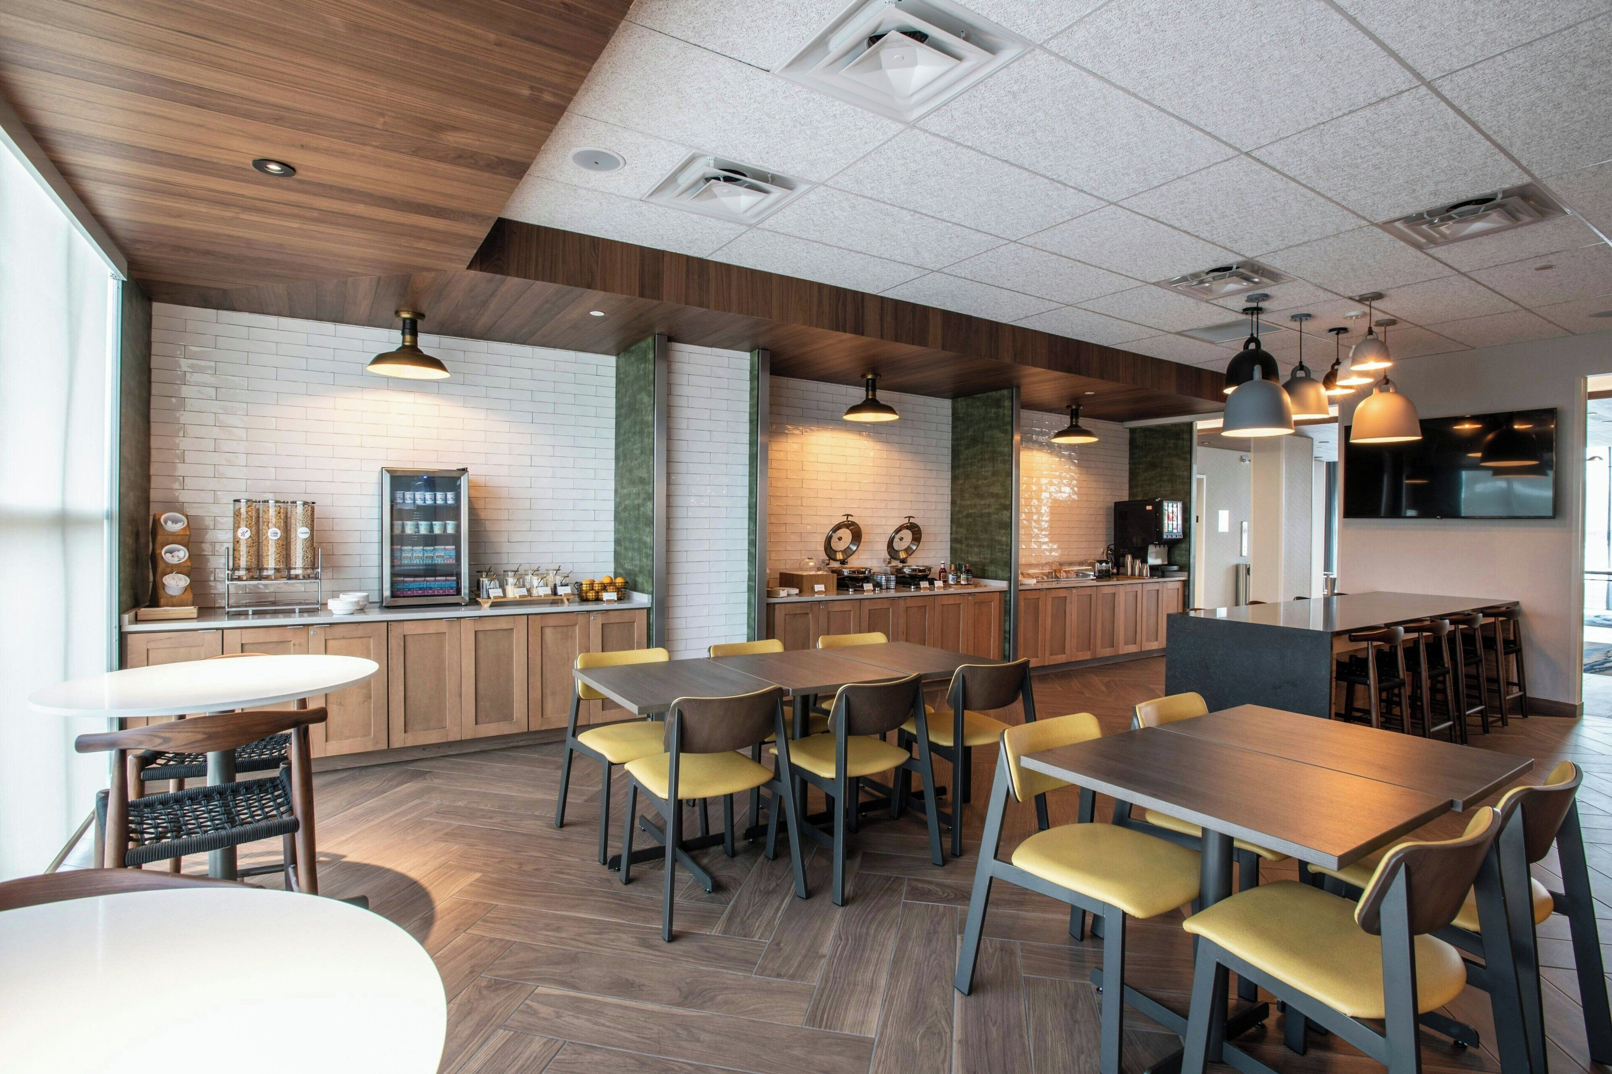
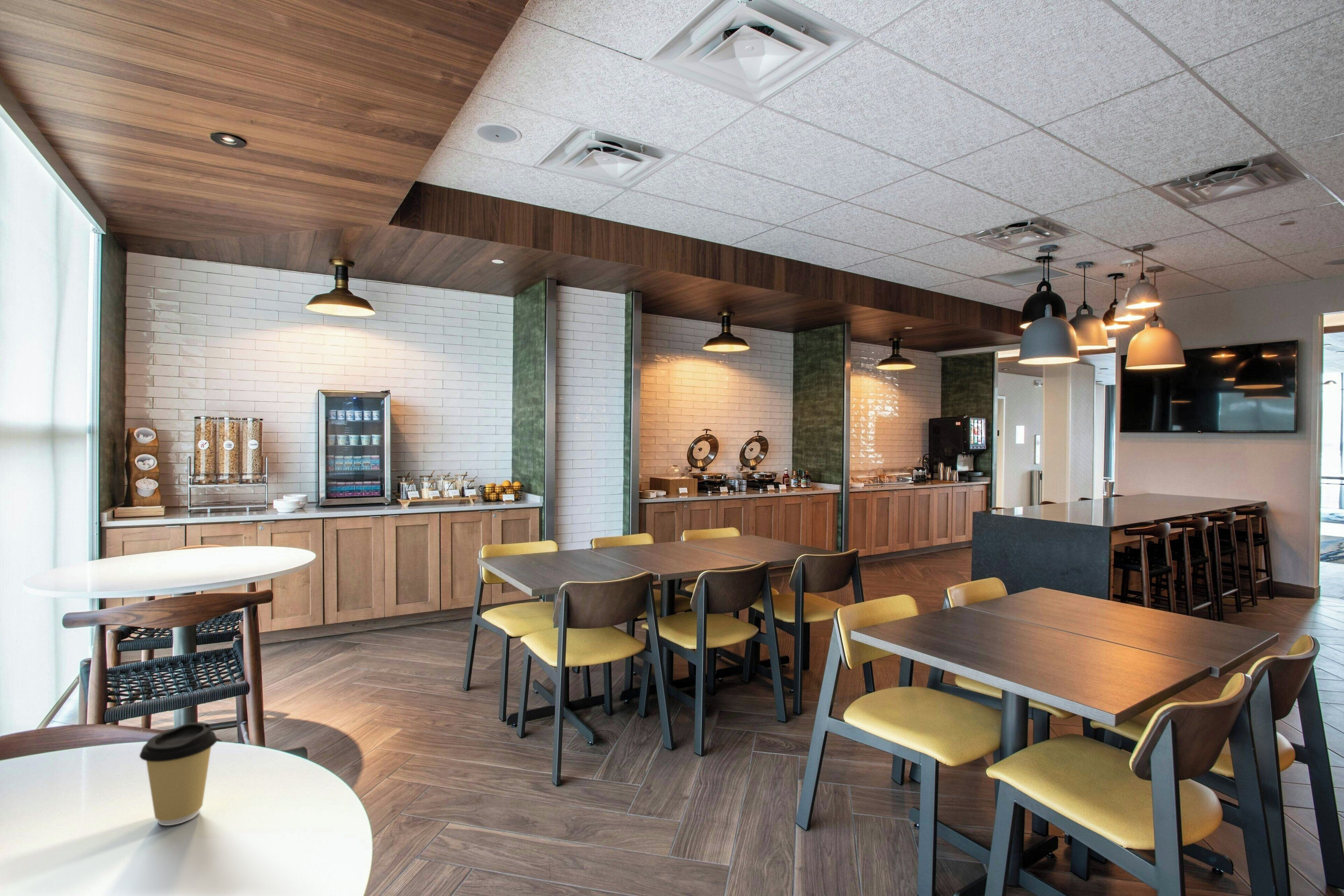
+ coffee cup [139,722,218,826]
